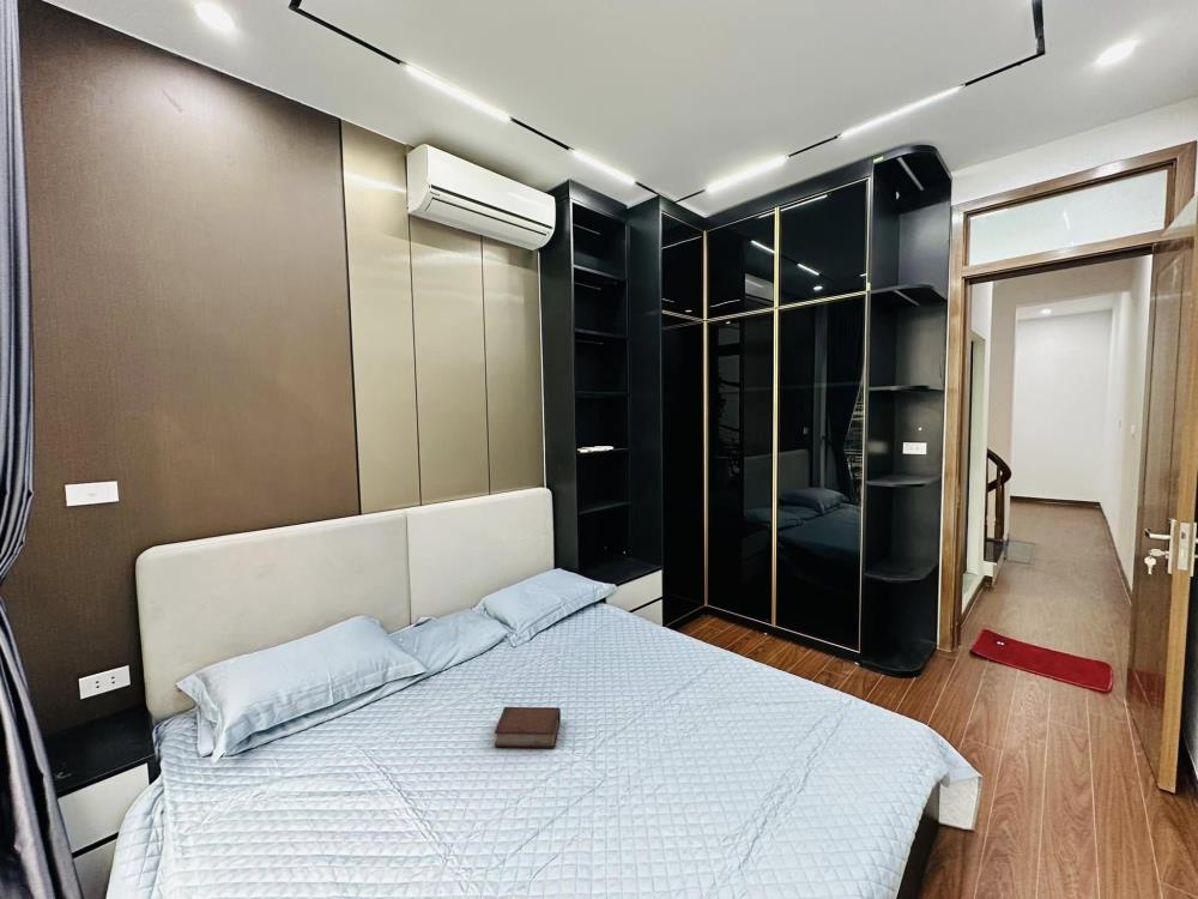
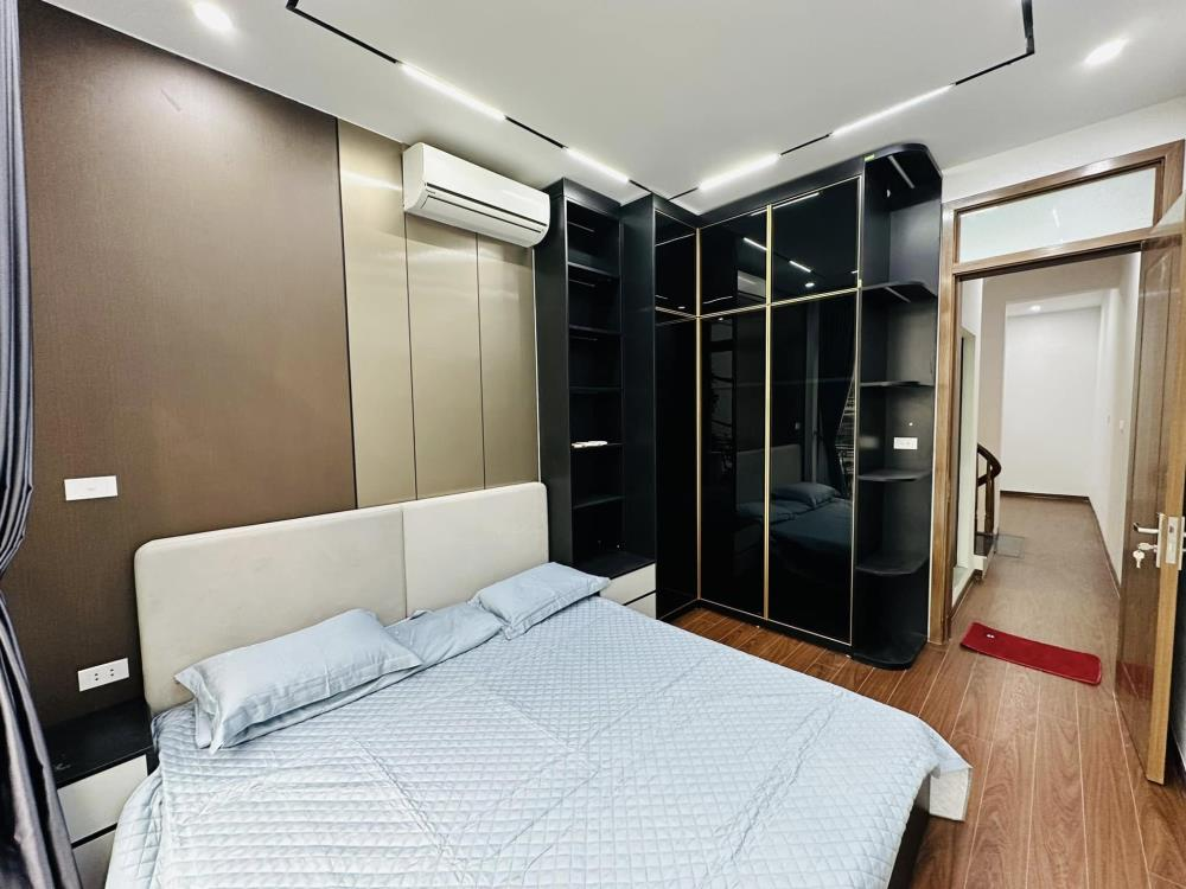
- book [494,706,562,749]
